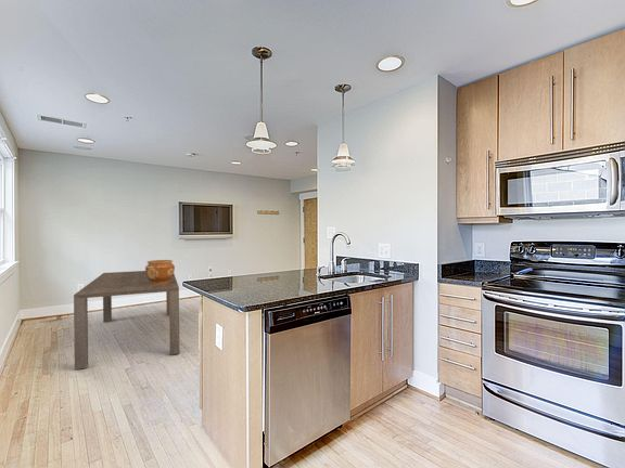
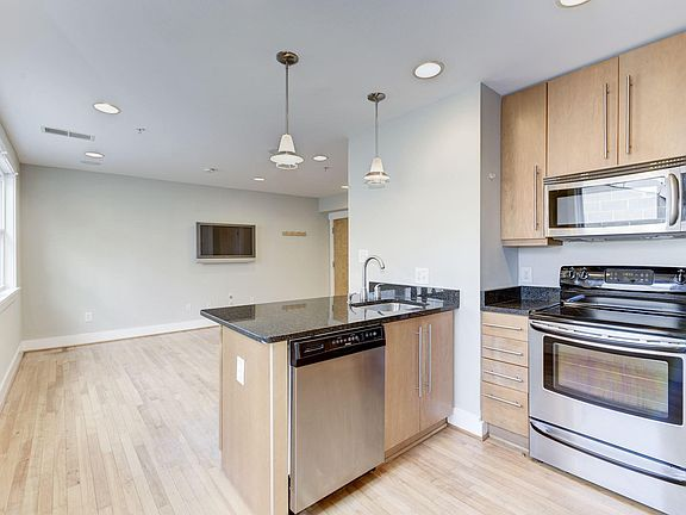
- ceramic pot [144,259,176,285]
- dining table [73,270,181,370]
